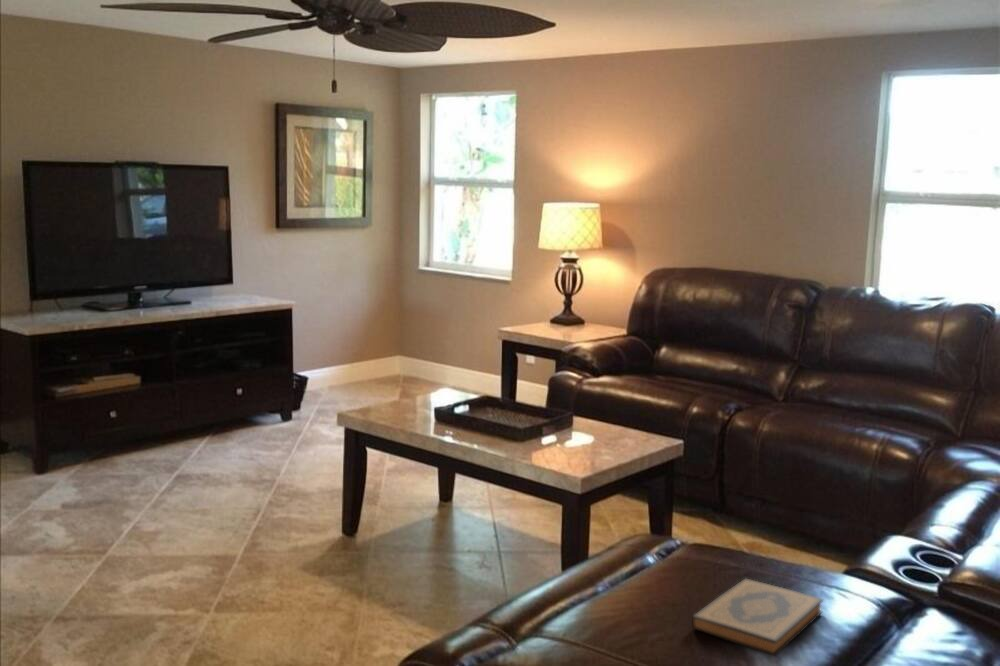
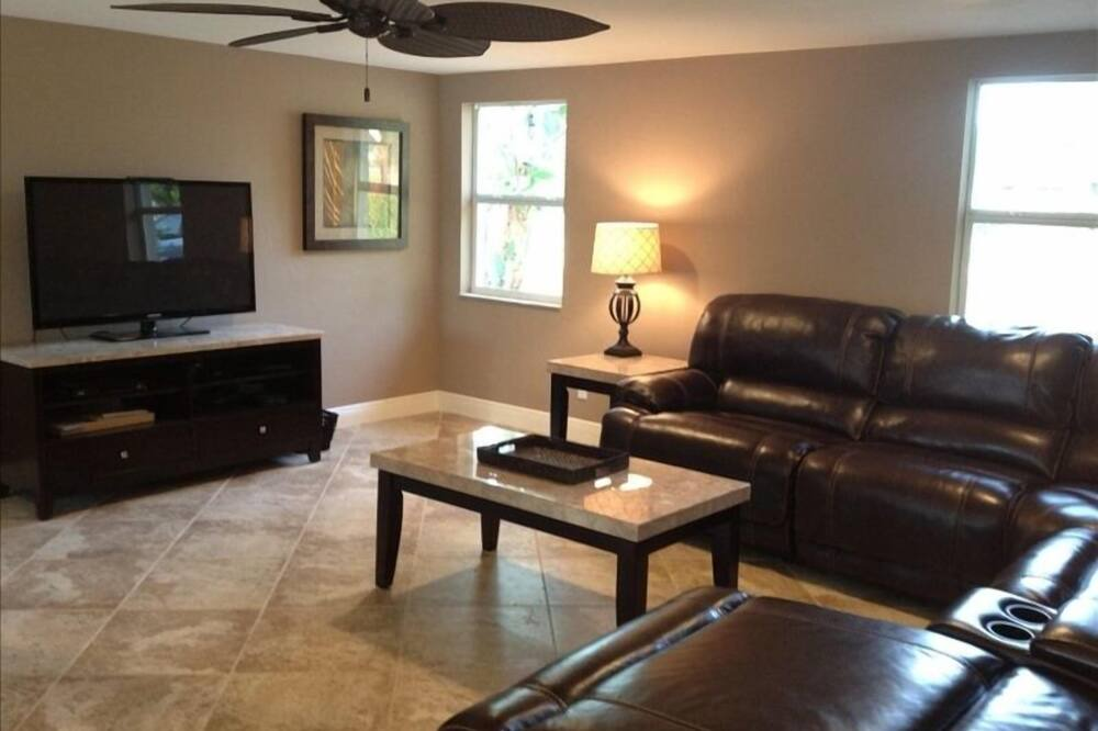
- hardback book [691,577,824,657]
